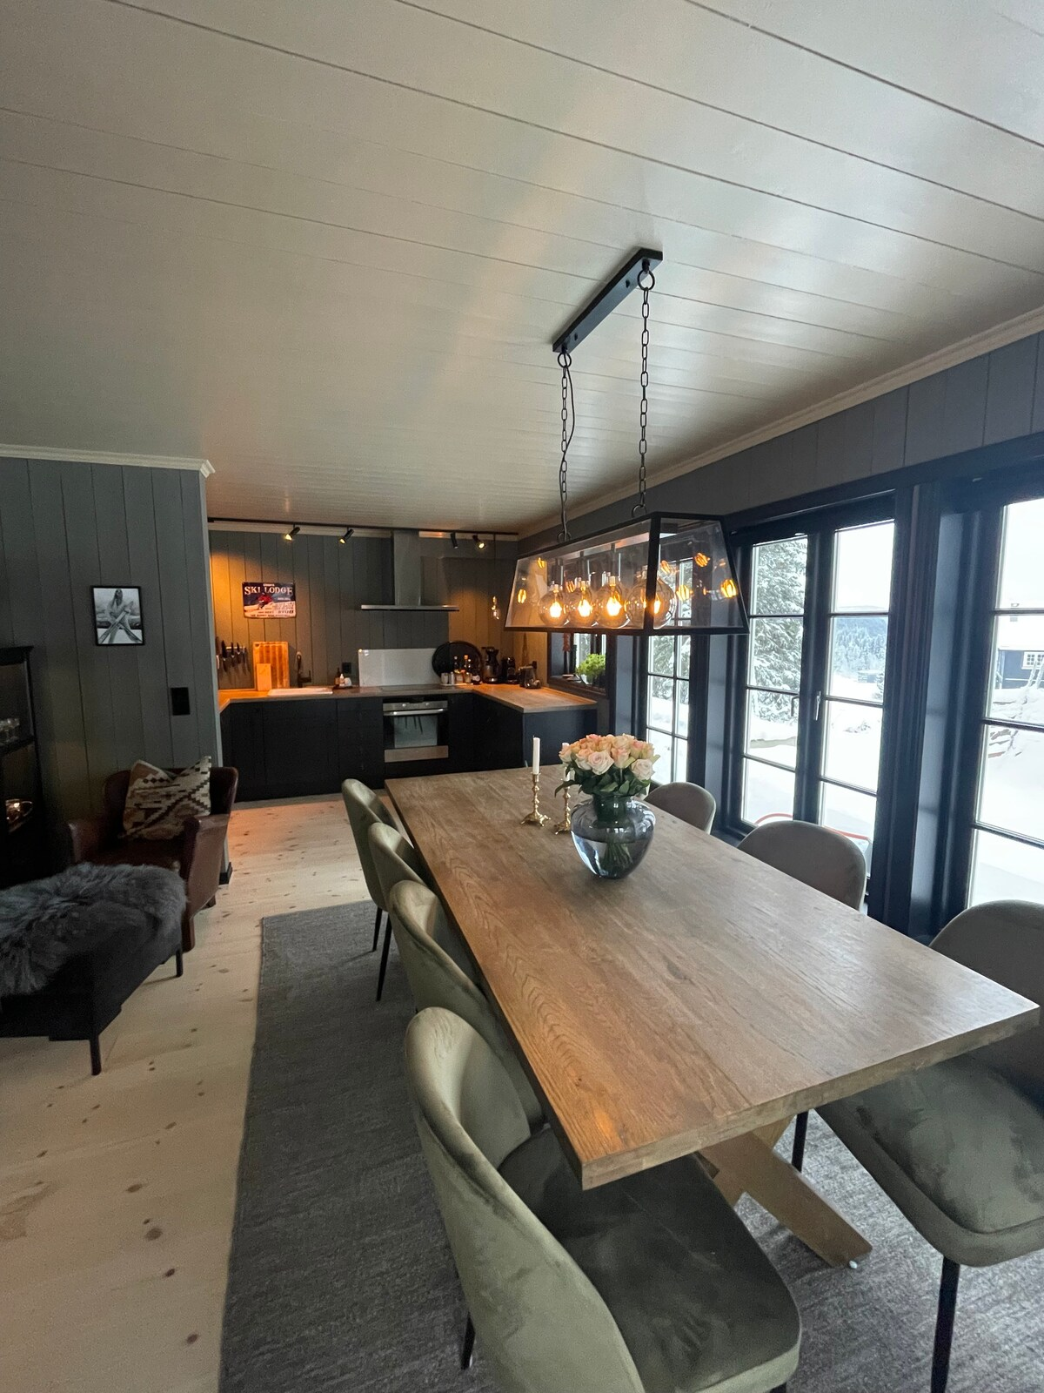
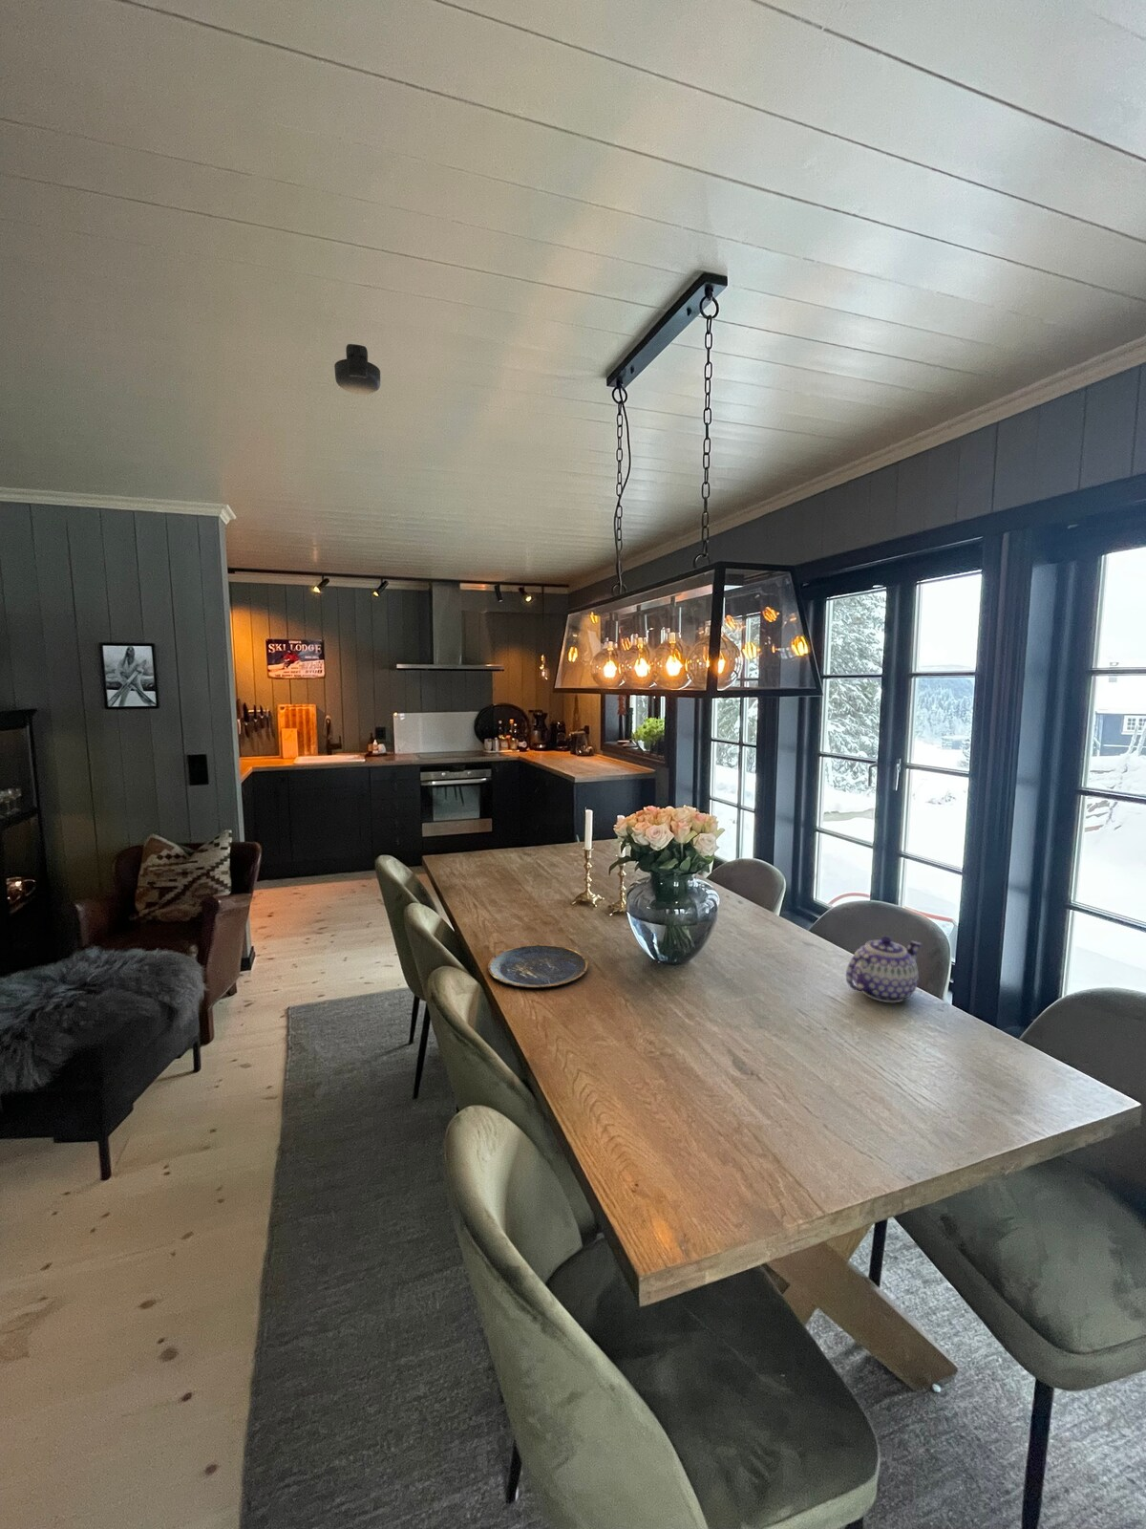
+ plate [488,943,589,990]
+ teapot [845,934,922,1003]
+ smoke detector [333,343,382,396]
